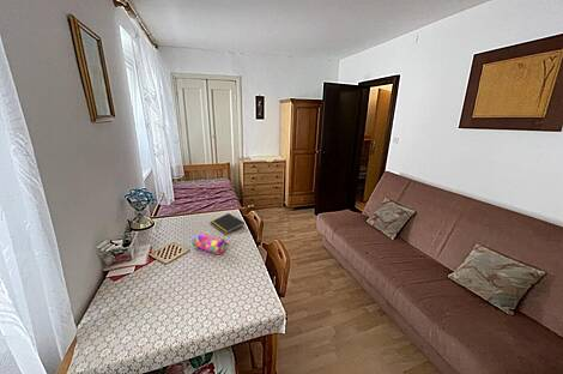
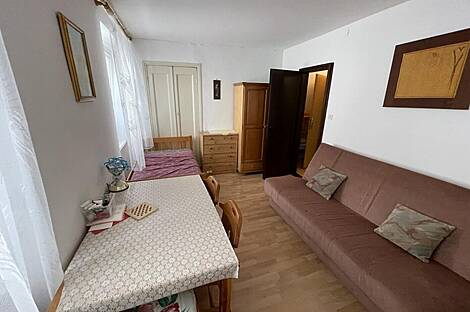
- notepad [208,212,246,235]
- pencil case [190,231,230,255]
